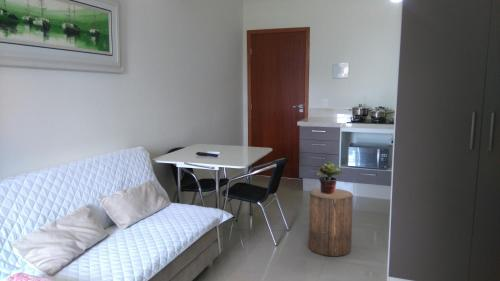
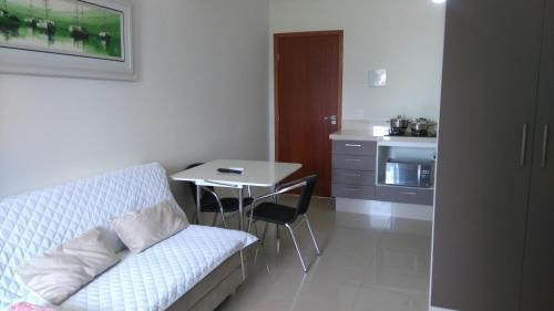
- potted plant [316,160,343,194]
- stool [308,188,354,257]
